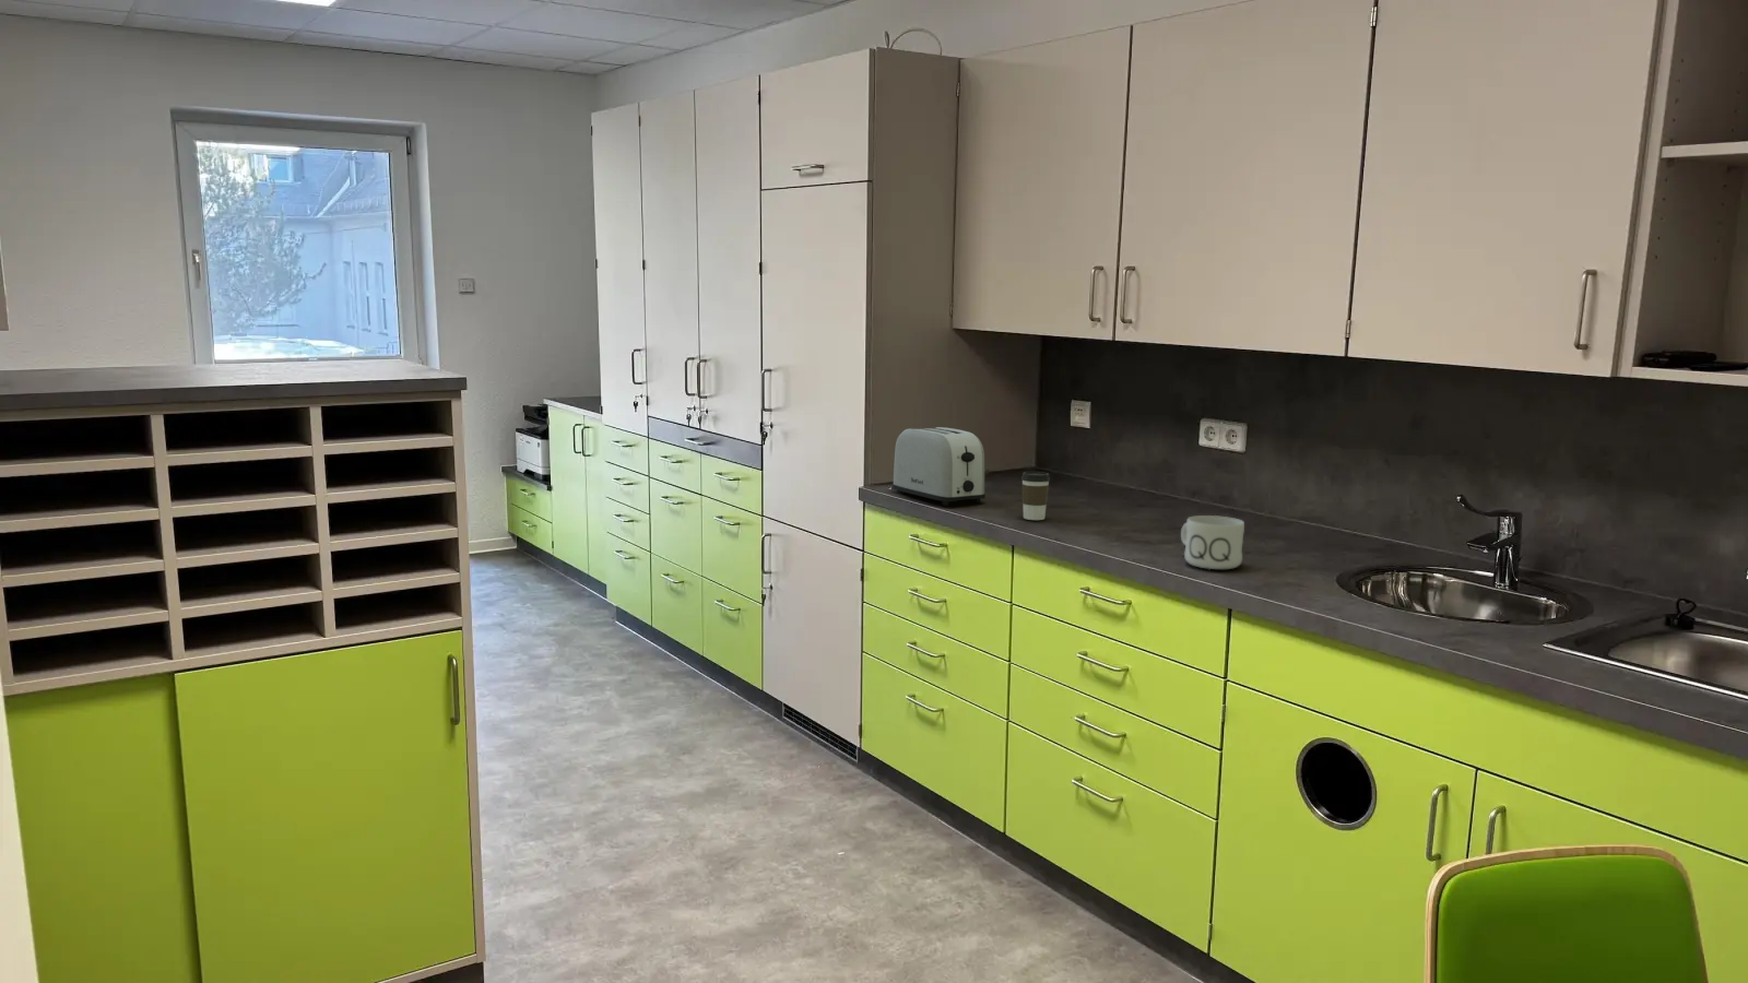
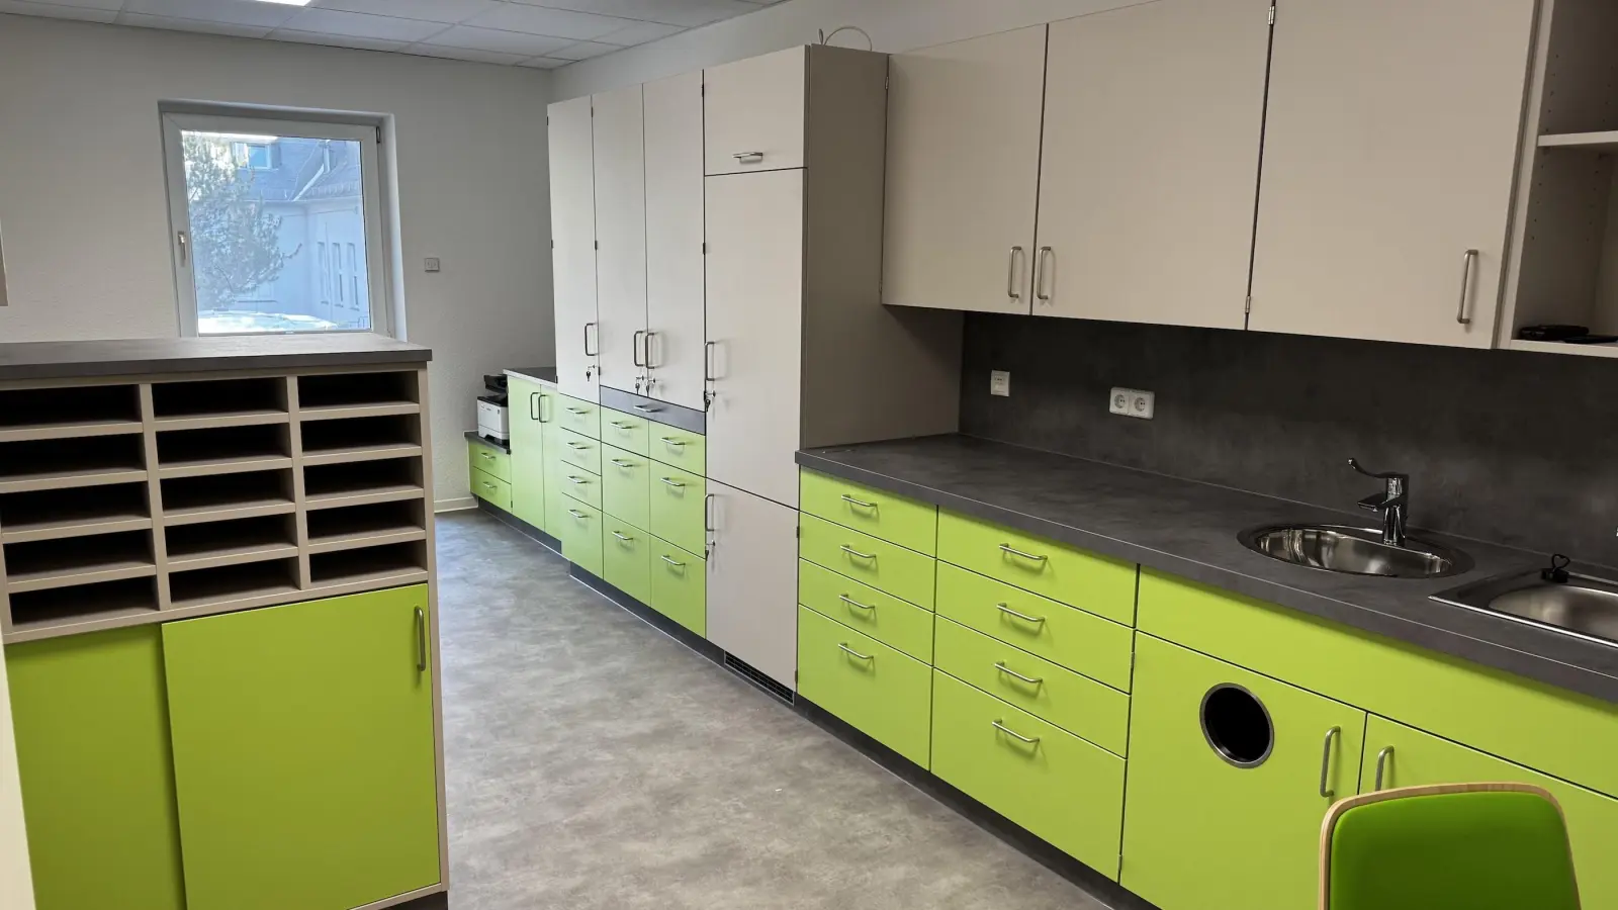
- toaster [892,426,987,505]
- mug [1180,515,1245,570]
- coffee cup [1020,470,1050,521]
